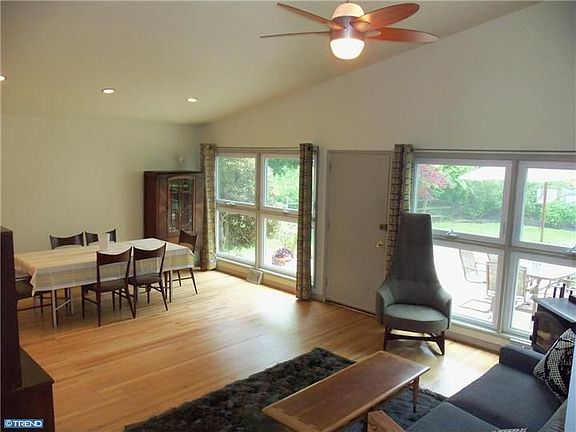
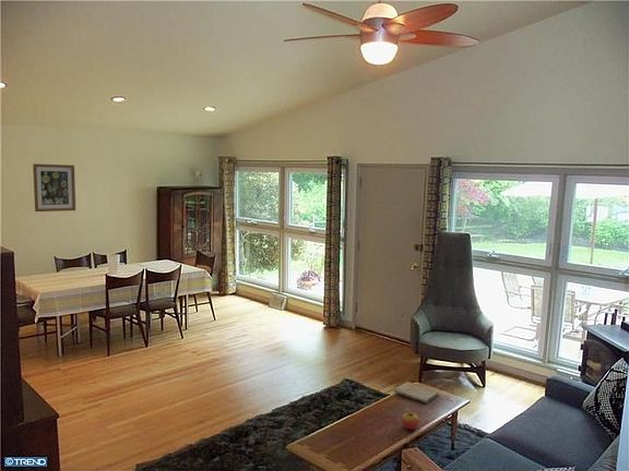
+ wall art [32,162,76,213]
+ fruit [401,407,420,431]
+ book [393,381,440,404]
